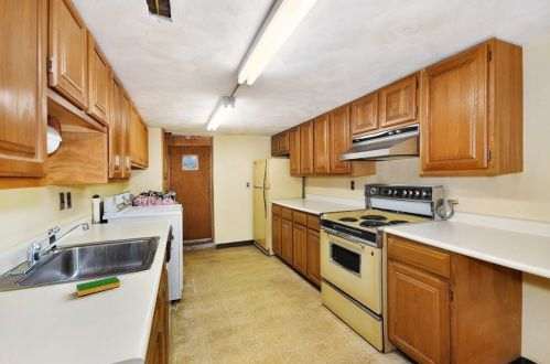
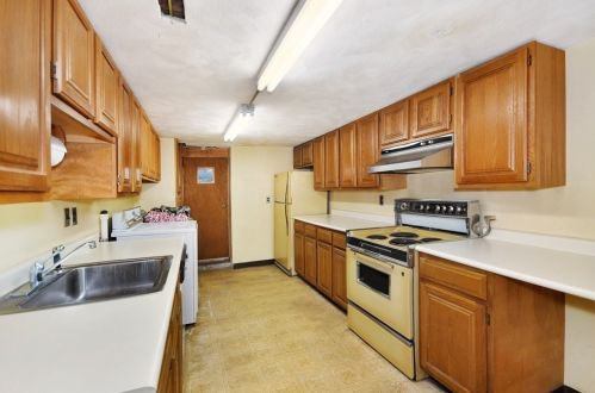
- dish sponge [75,276,121,297]
